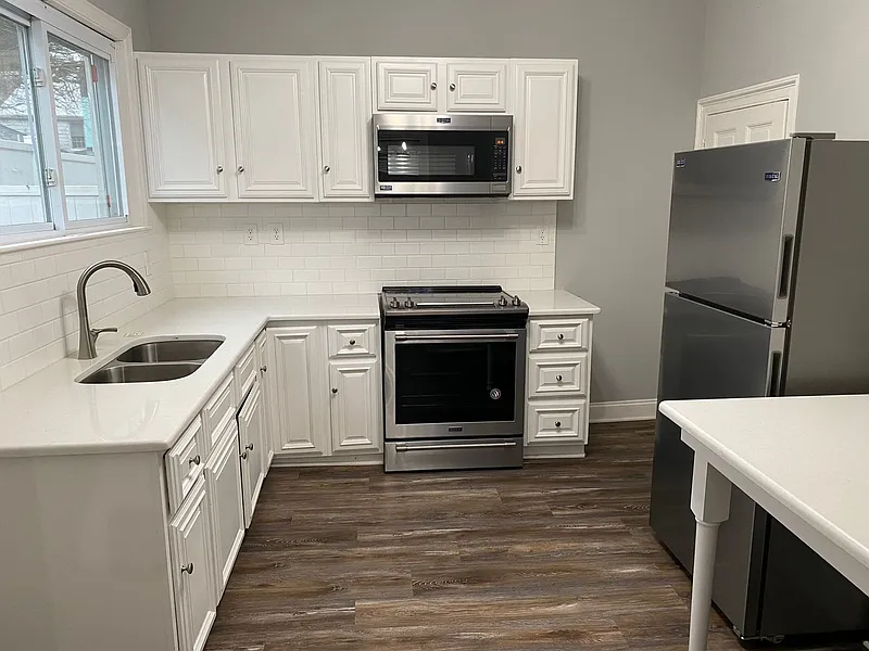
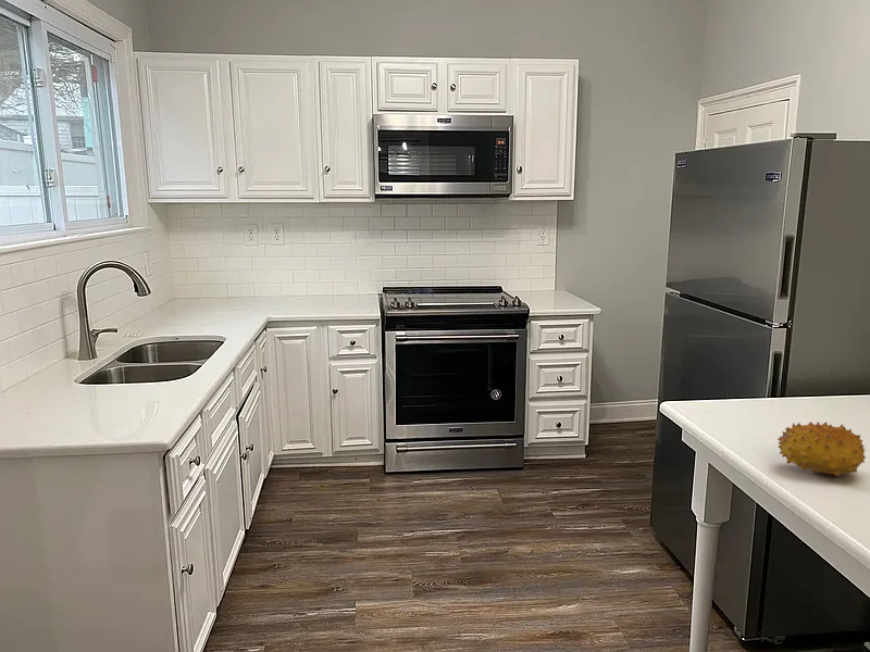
+ fruit [776,421,867,478]
